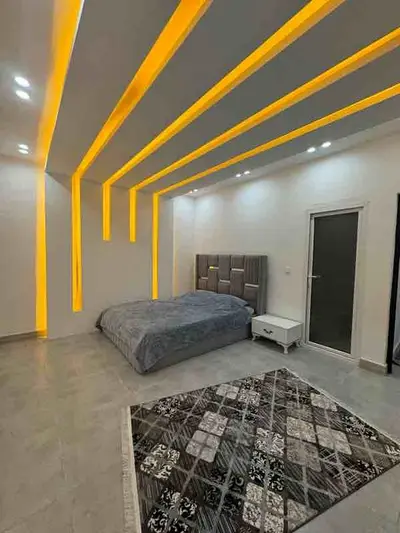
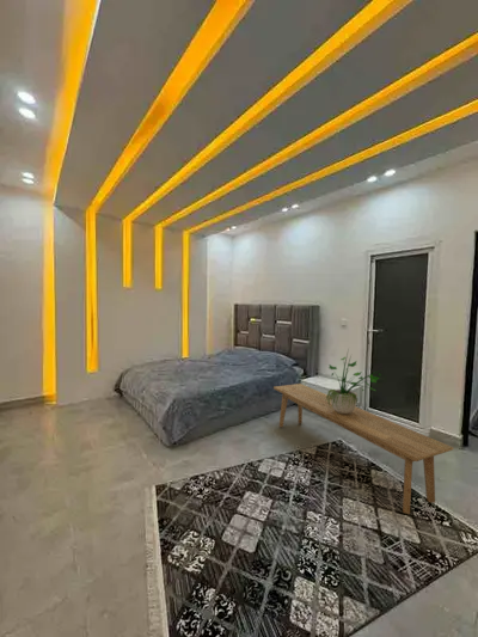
+ bench [272,382,454,515]
+ potted plant [325,348,382,414]
